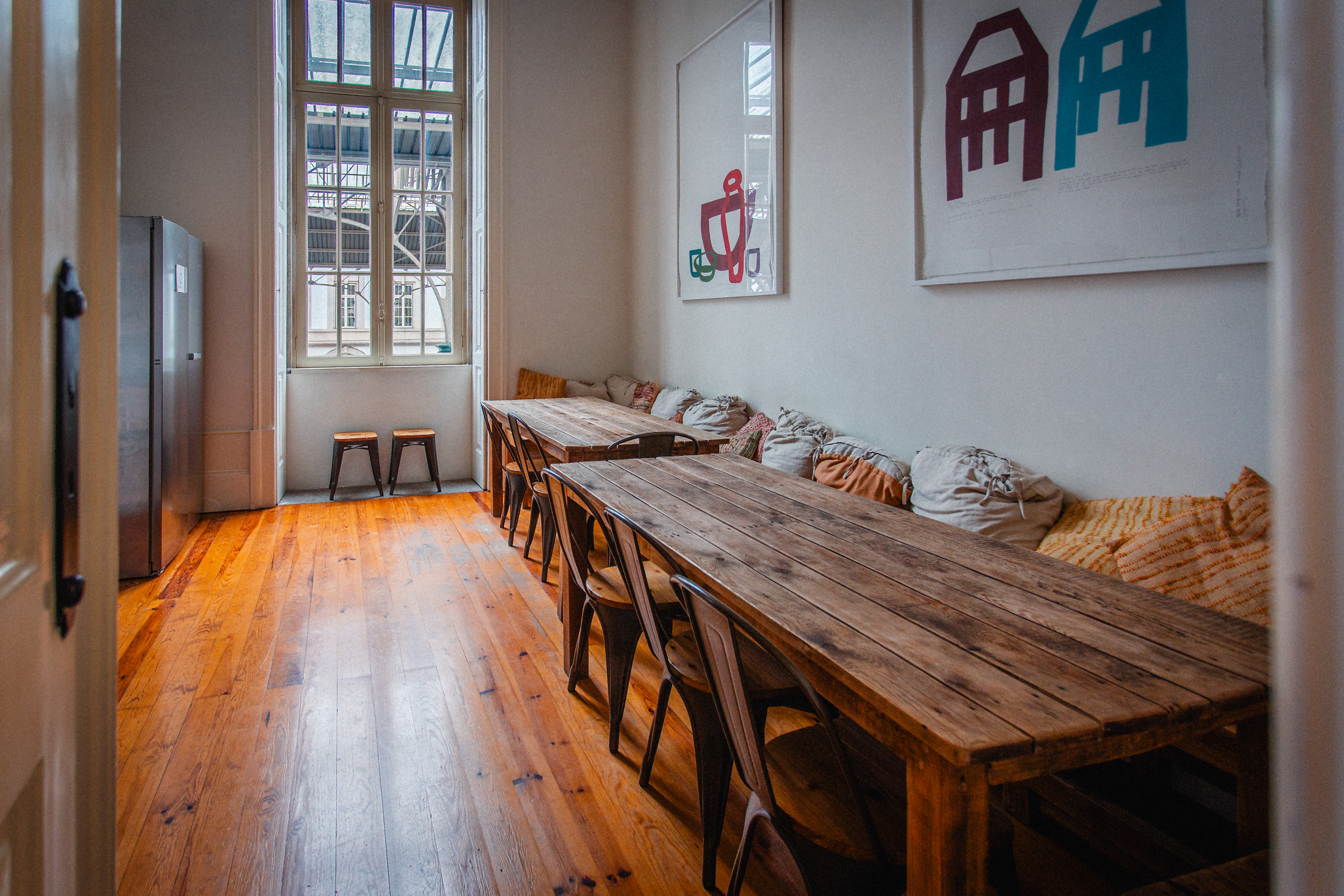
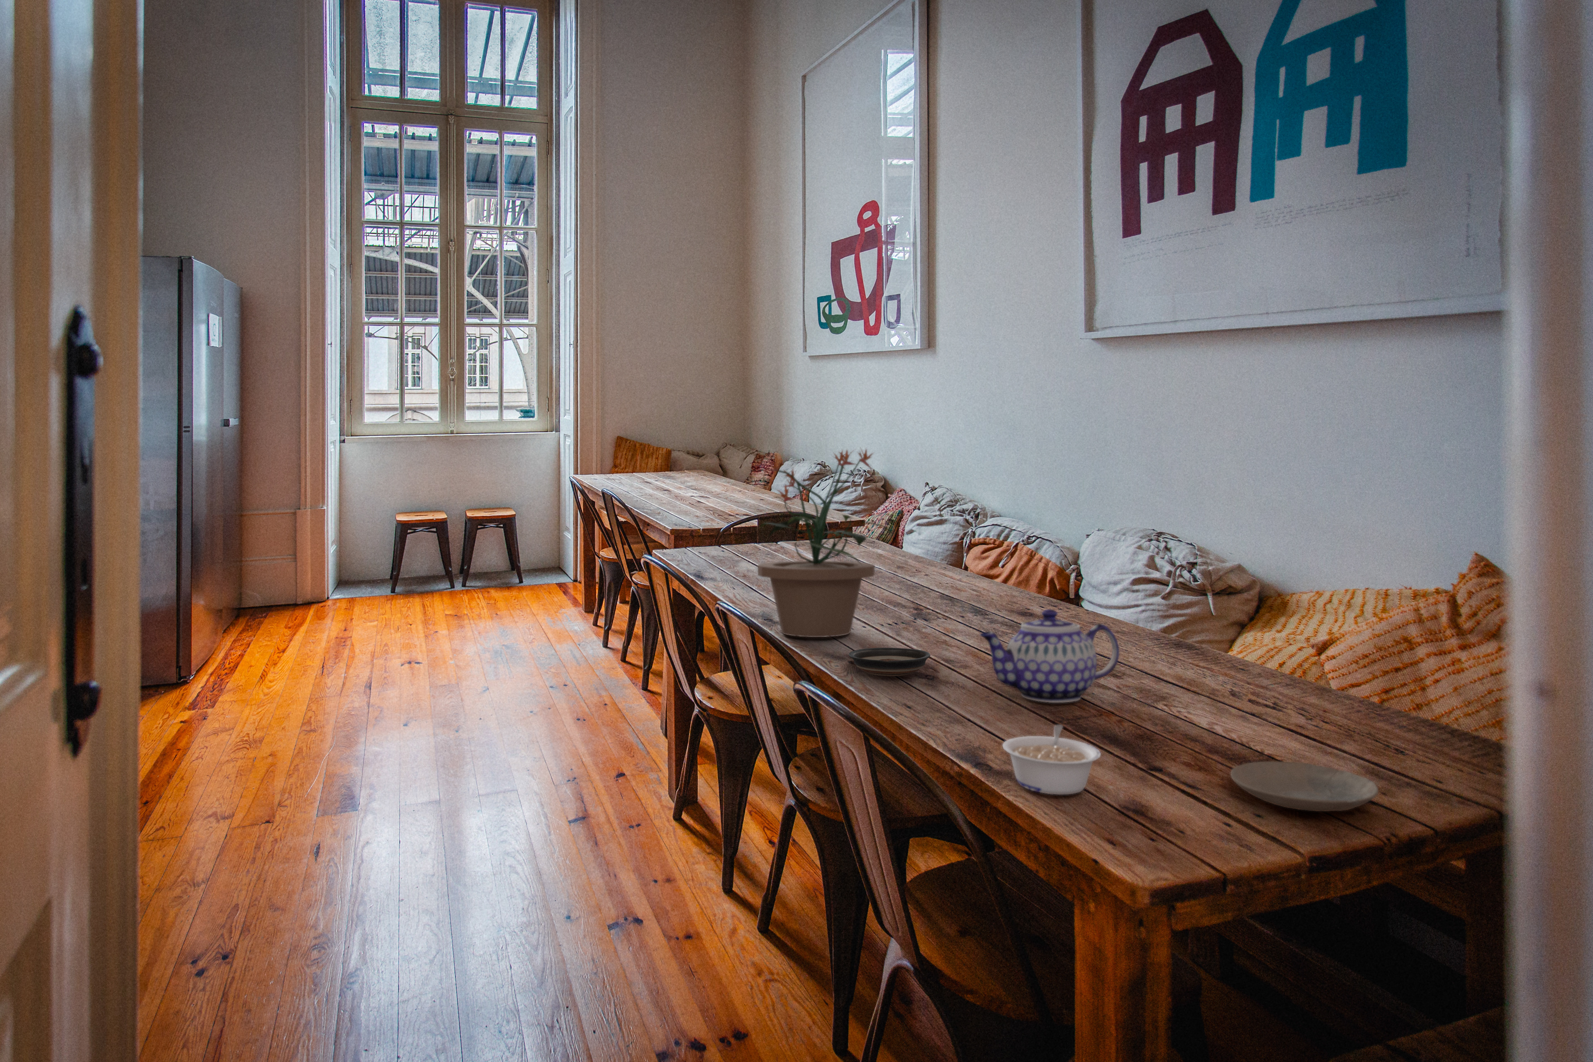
+ legume [1002,724,1101,795]
+ potted plant [757,447,894,638]
+ teapot [979,608,1120,703]
+ plate [1230,761,1378,812]
+ saucer [849,647,930,677]
